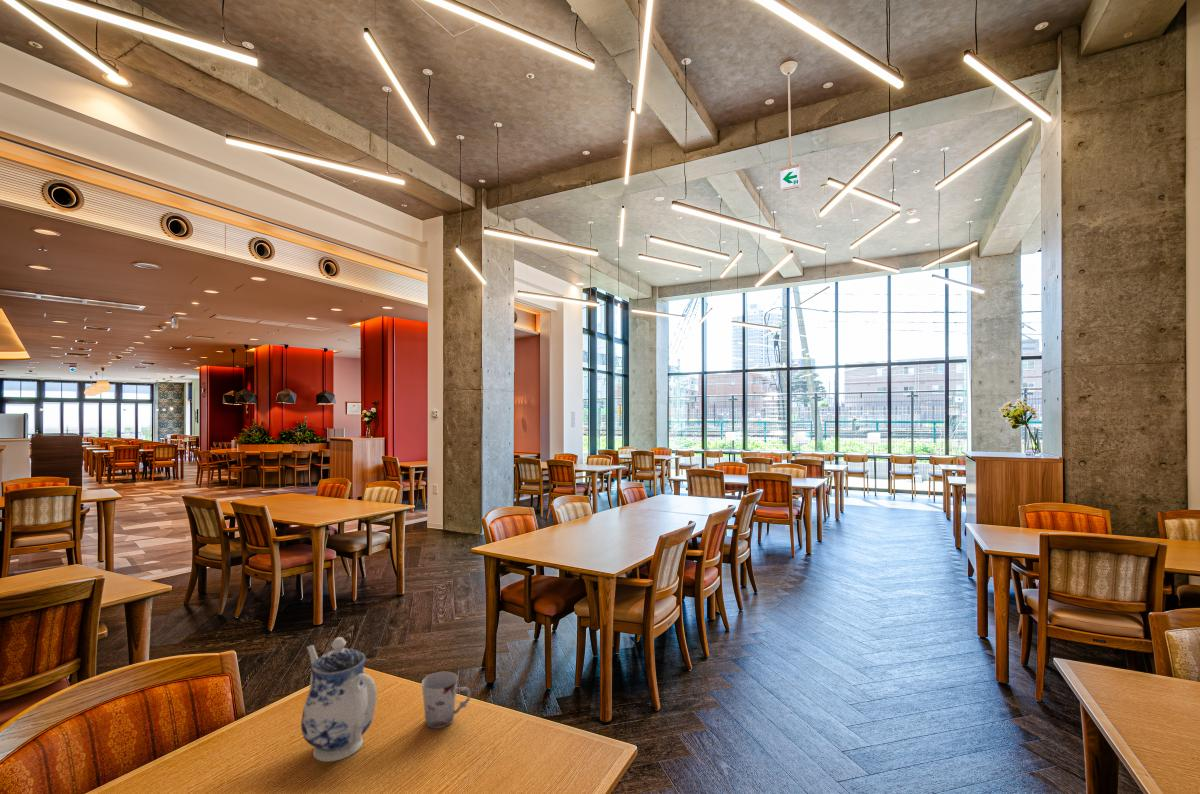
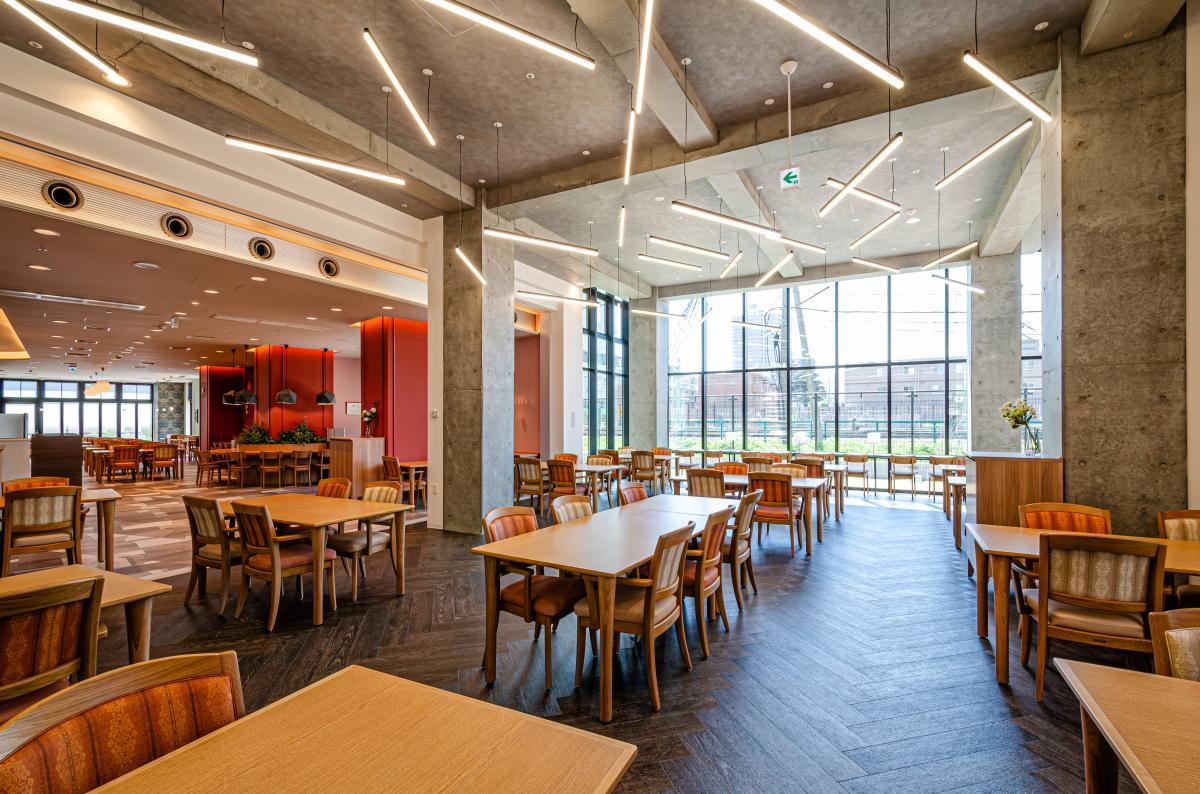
- teapot [300,636,378,763]
- cup [421,671,472,729]
